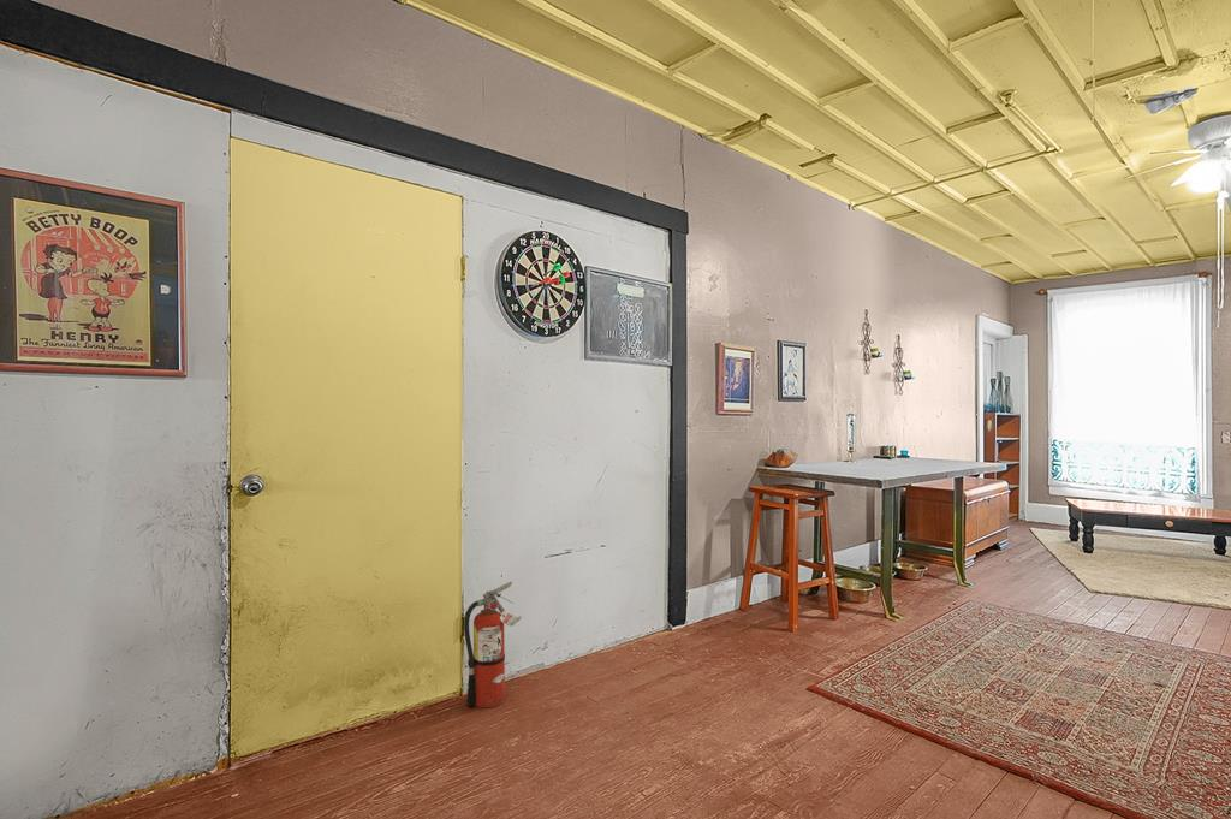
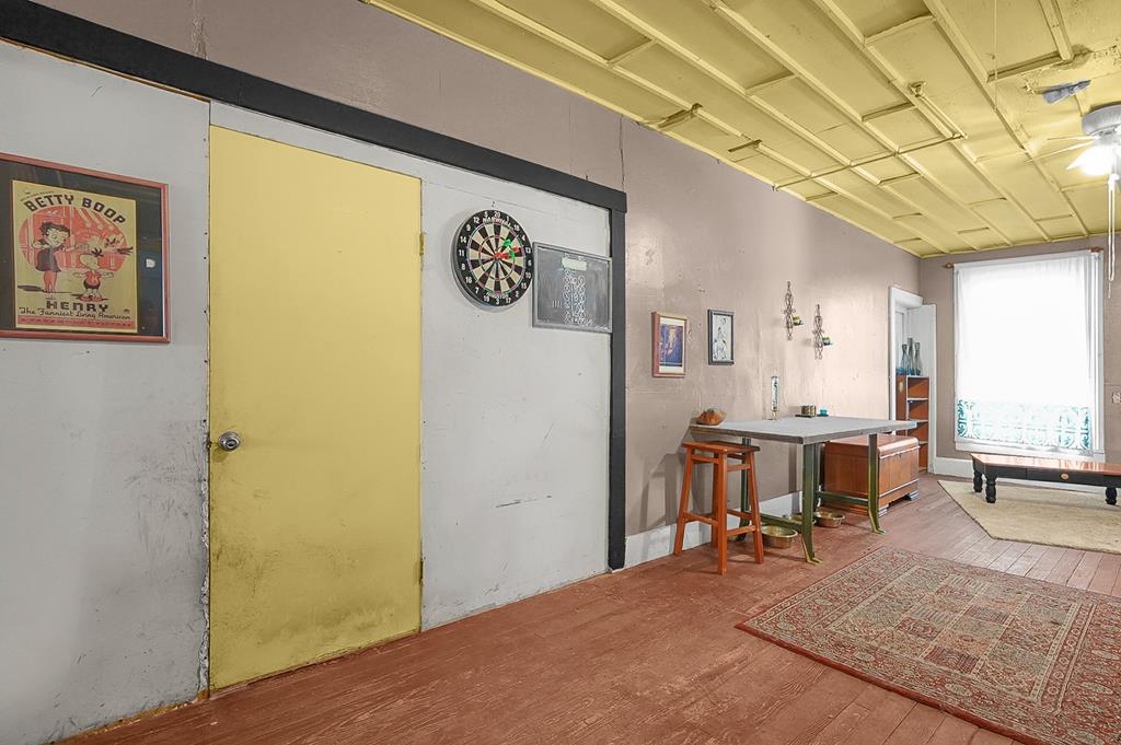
- fire extinguisher [463,581,523,708]
